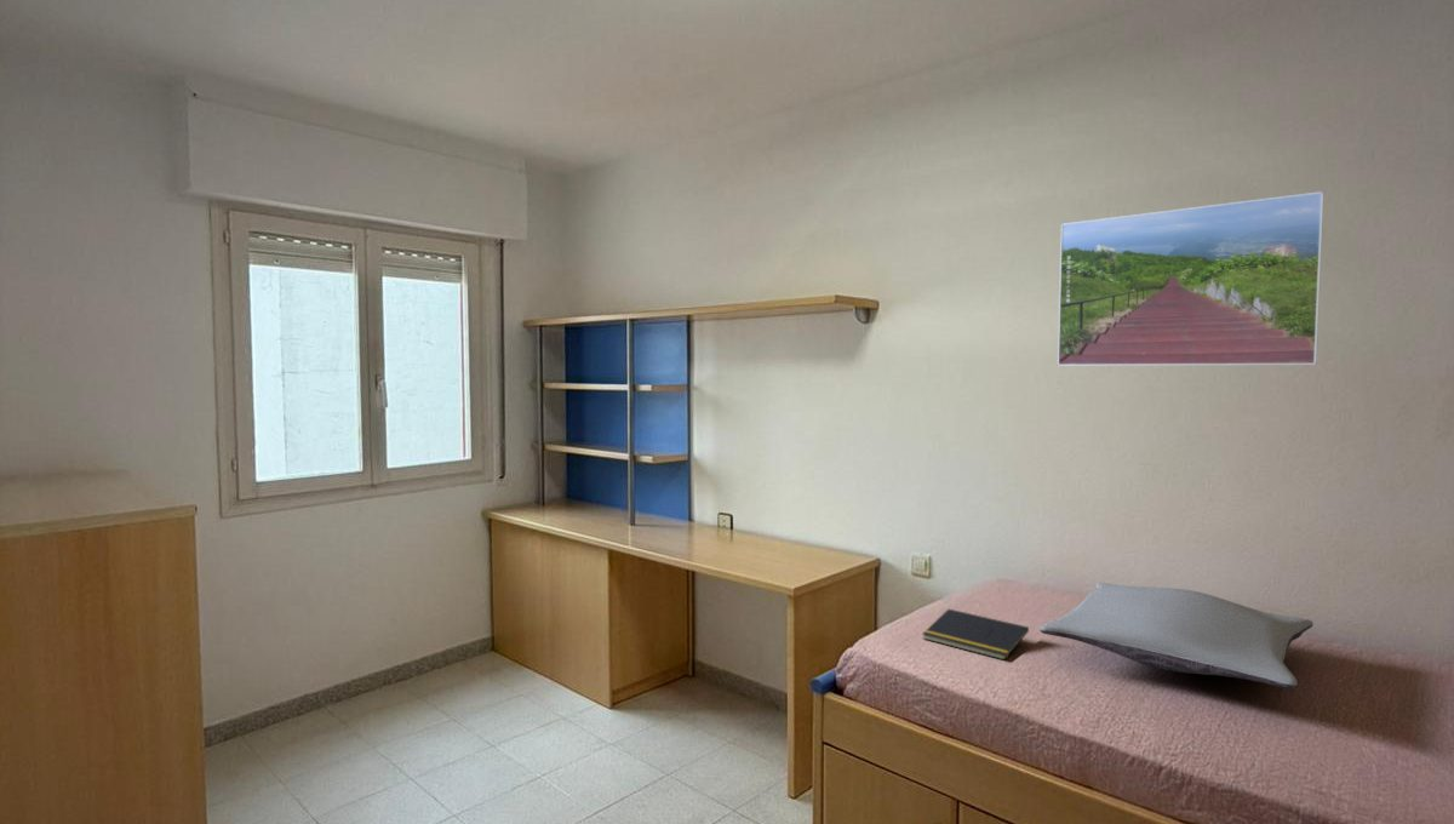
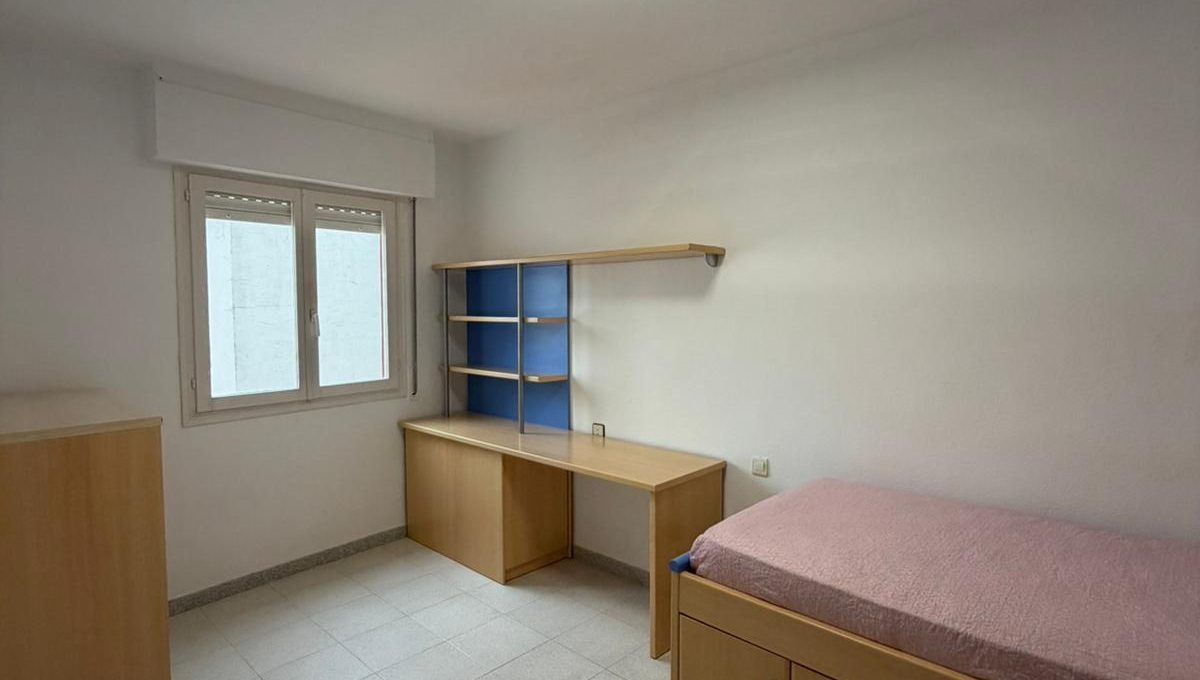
- notepad [921,608,1030,662]
- pillow [1040,582,1315,691]
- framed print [1057,190,1326,367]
